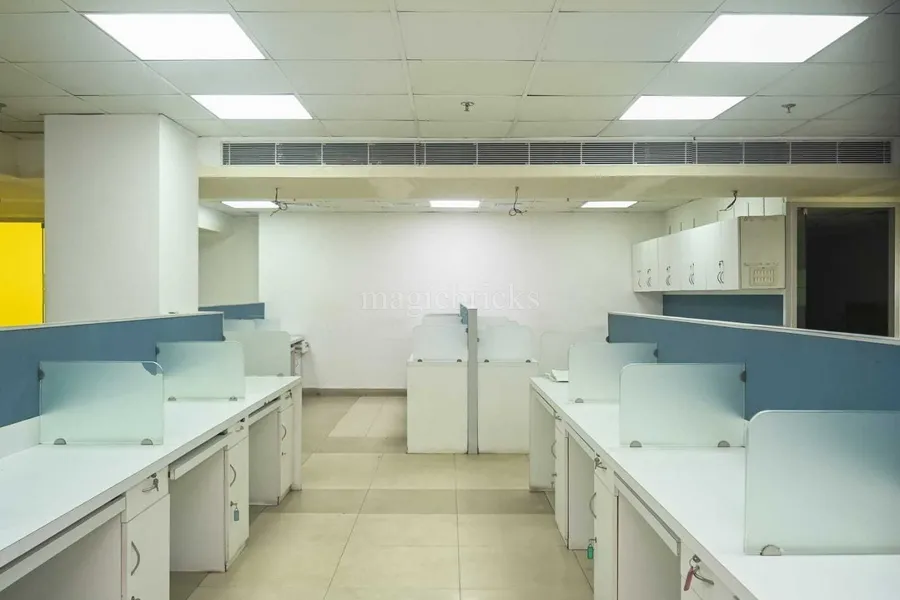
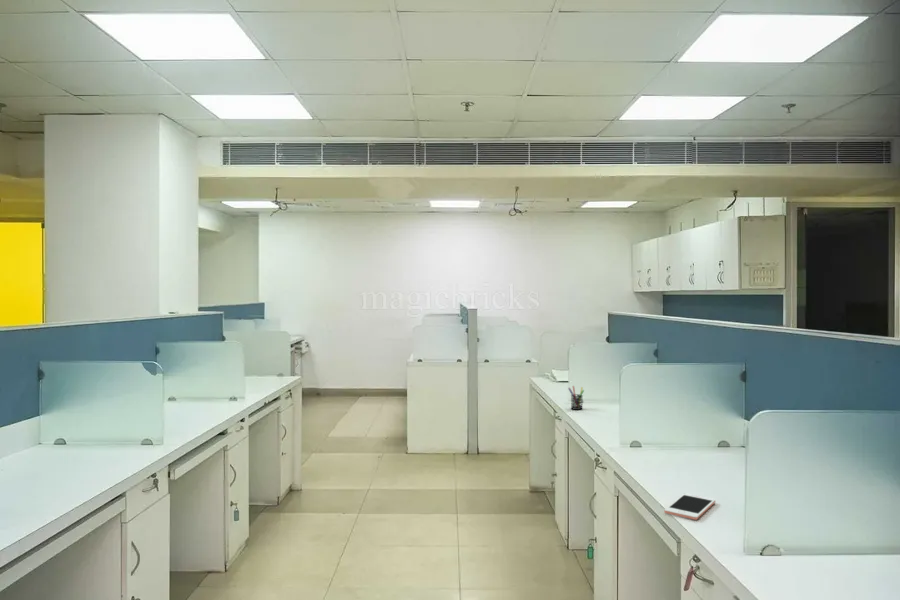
+ cell phone [663,492,716,521]
+ pen holder [567,385,585,411]
